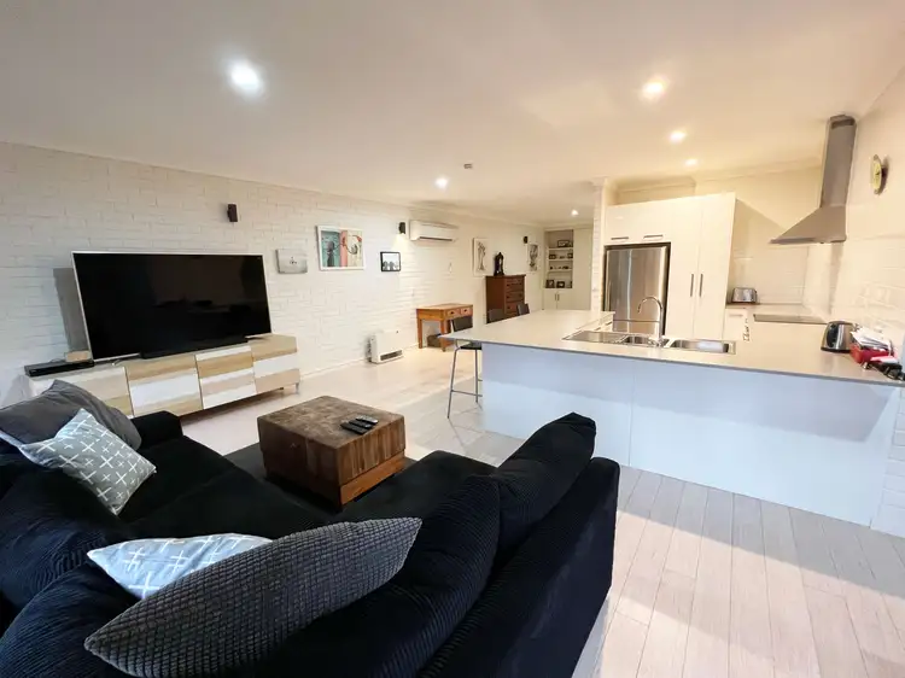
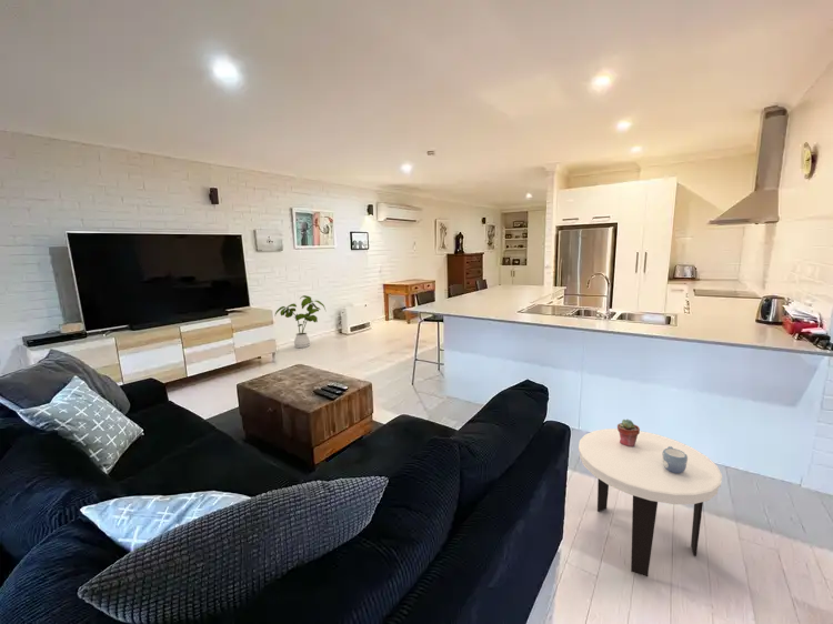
+ side table [578,427,723,577]
+ house plant [274,294,327,349]
+ mug [662,446,688,473]
+ potted succulent [616,417,641,447]
